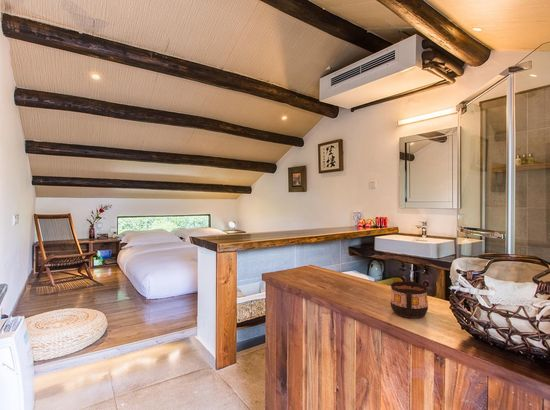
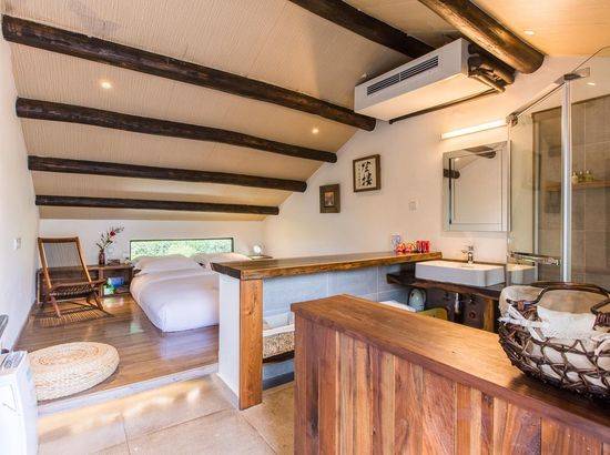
- cup [390,281,429,319]
